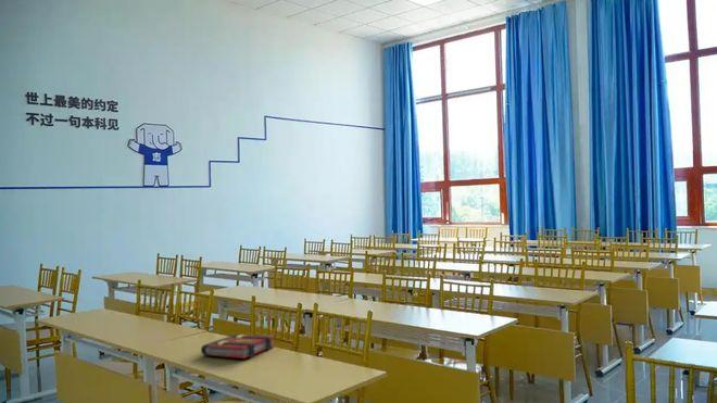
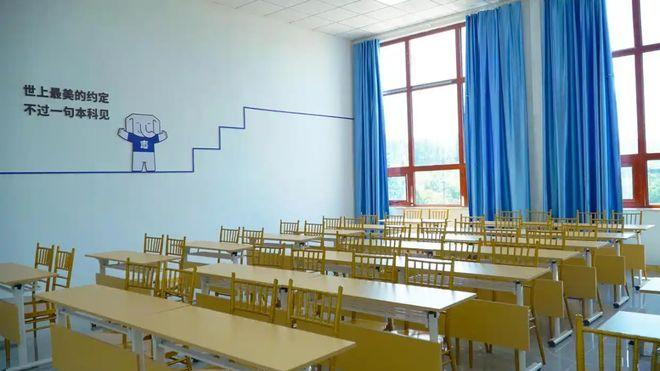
- book [200,332,276,360]
